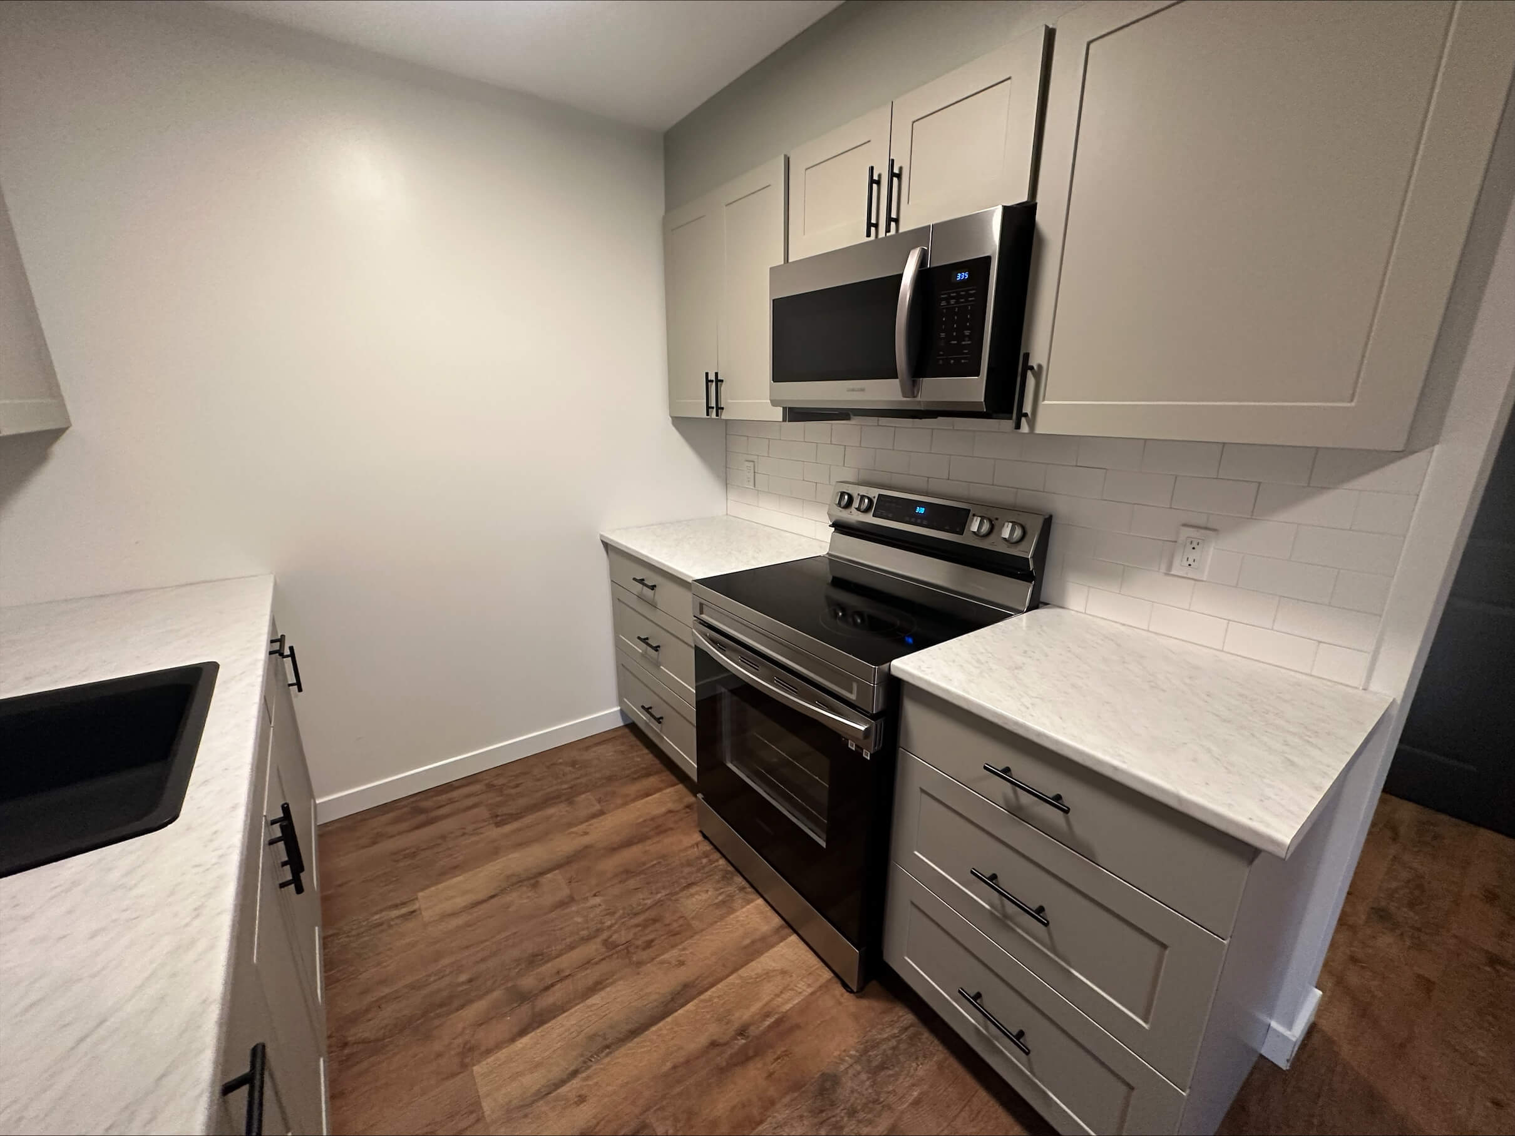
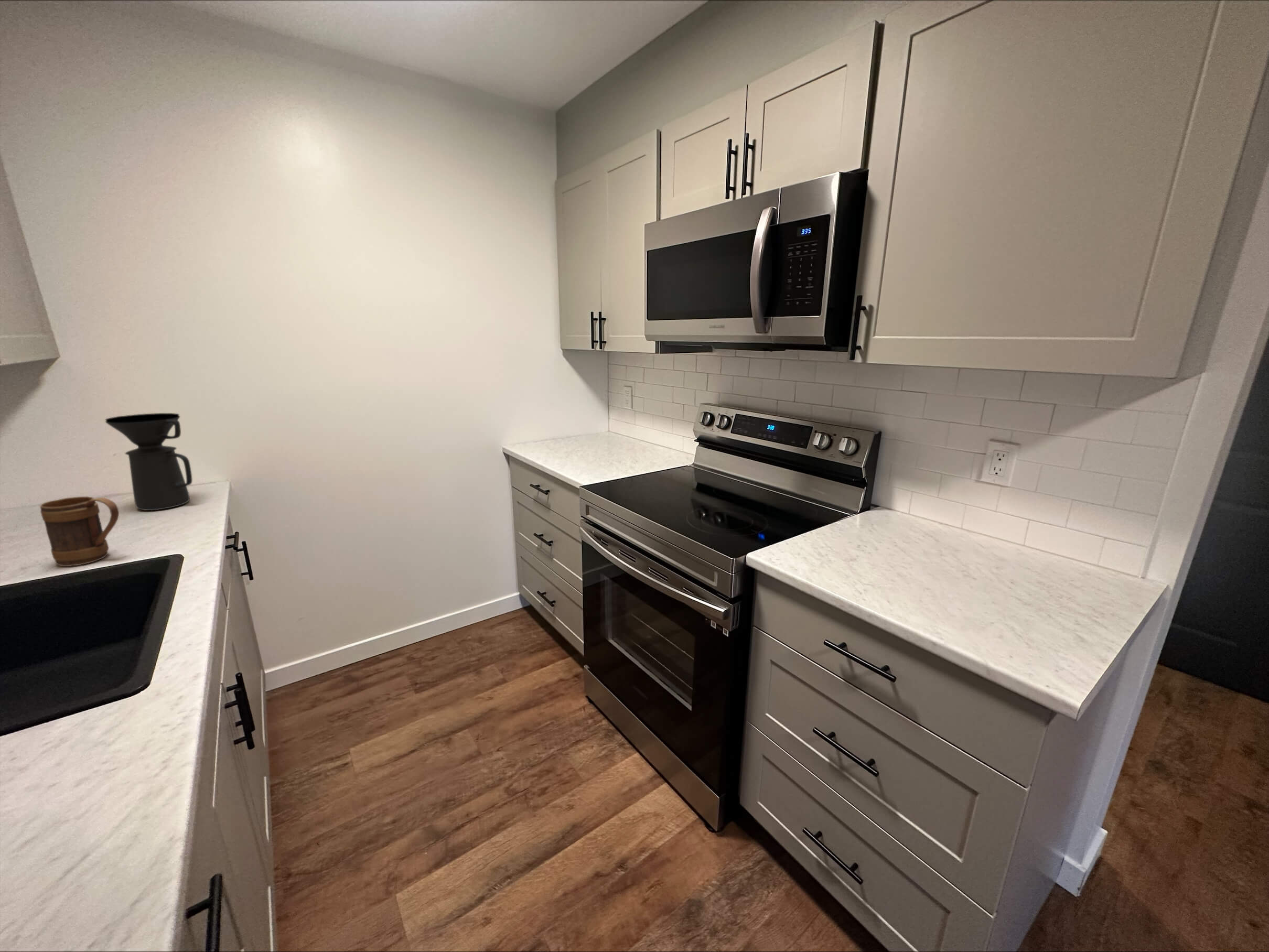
+ coffee maker [104,413,193,511]
+ mug [39,496,120,567]
